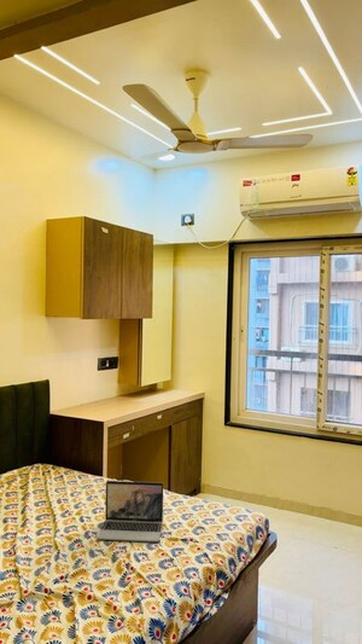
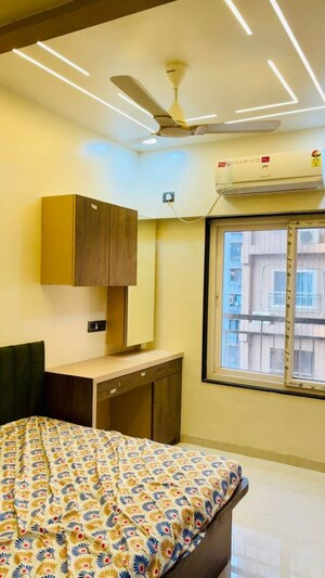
- laptop [95,480,164,543]
